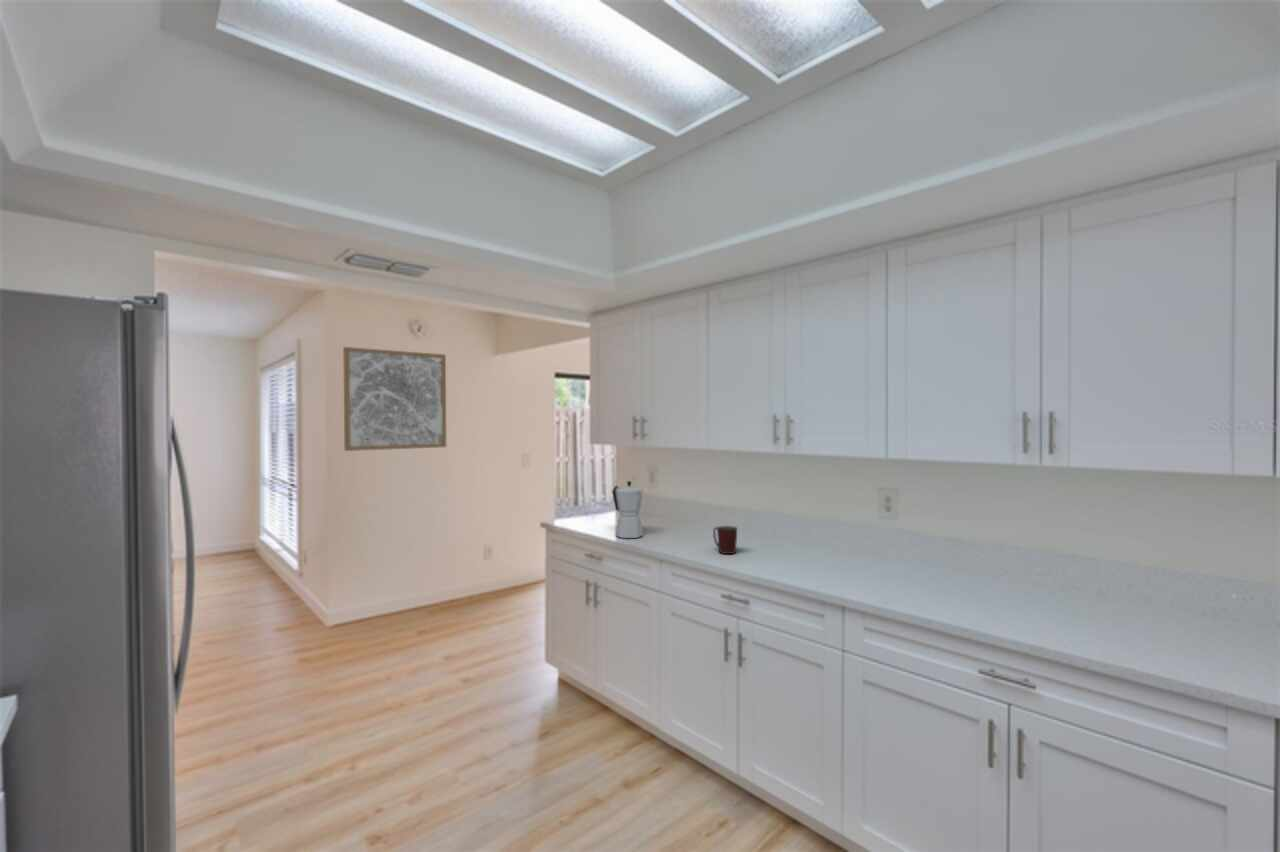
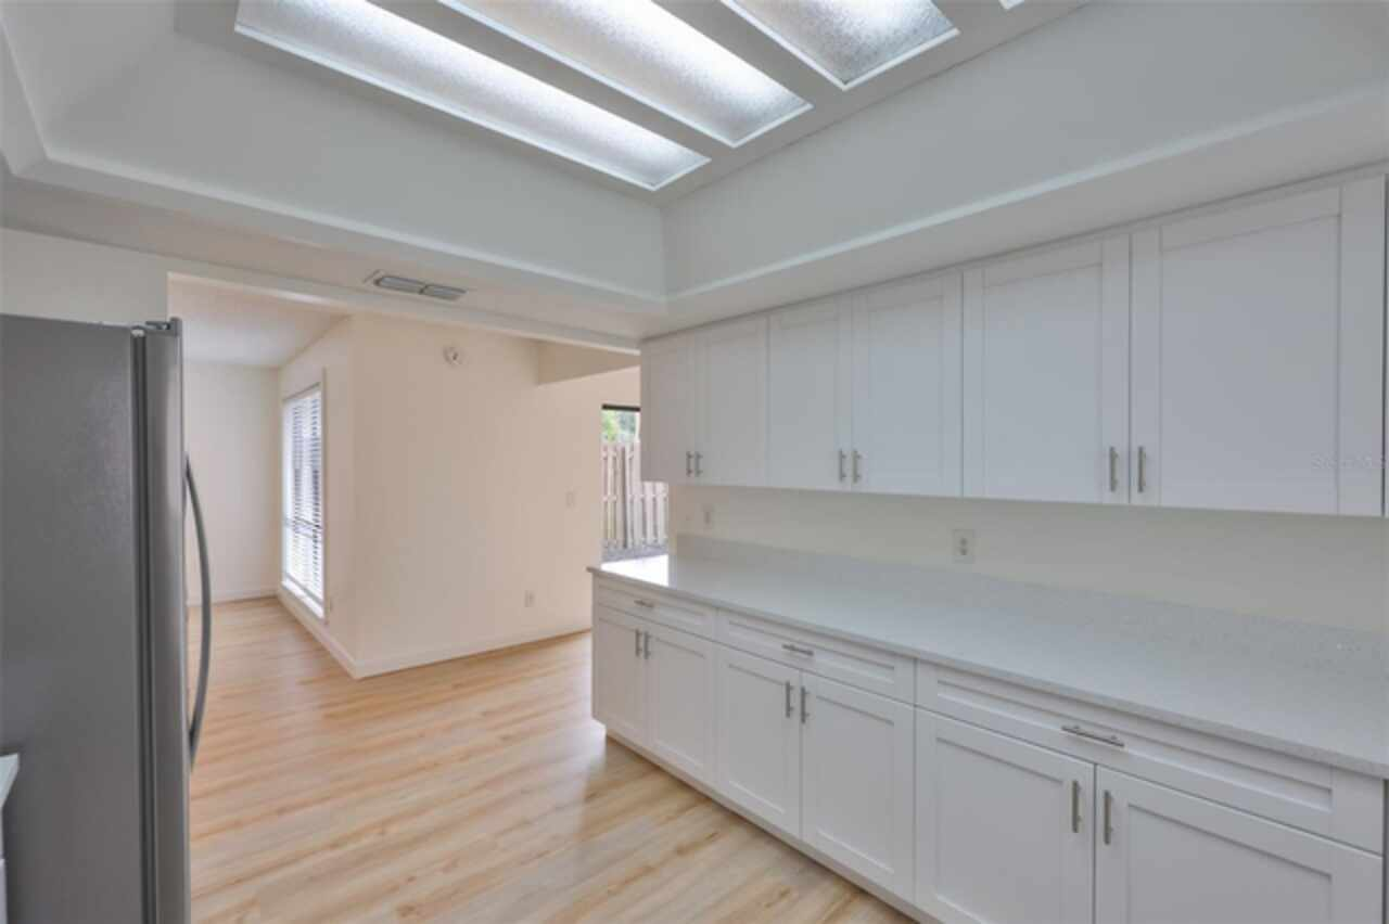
- wall art [342,346,447,452]
- moka pot [611,480,644,539]
- mug [712,525,738,555]
